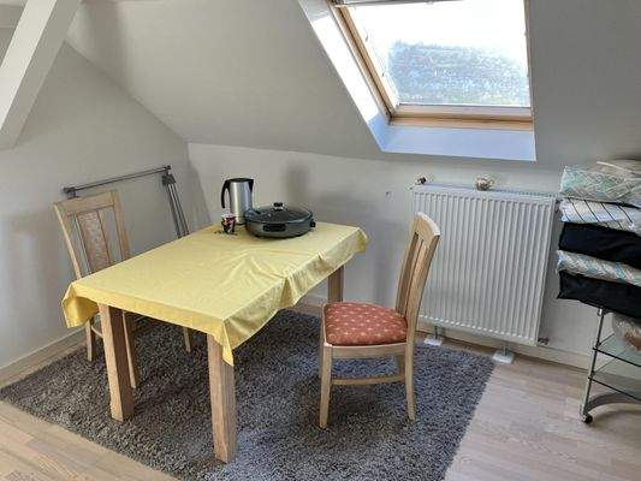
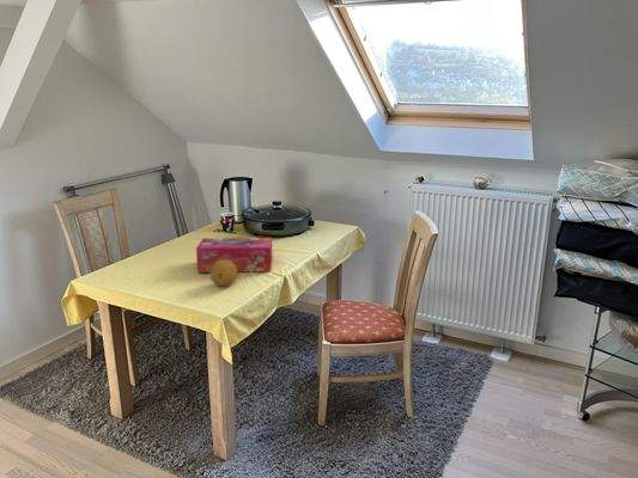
+ fruit [209,259,238,287]
+ tissue box [195,237,274,274]
